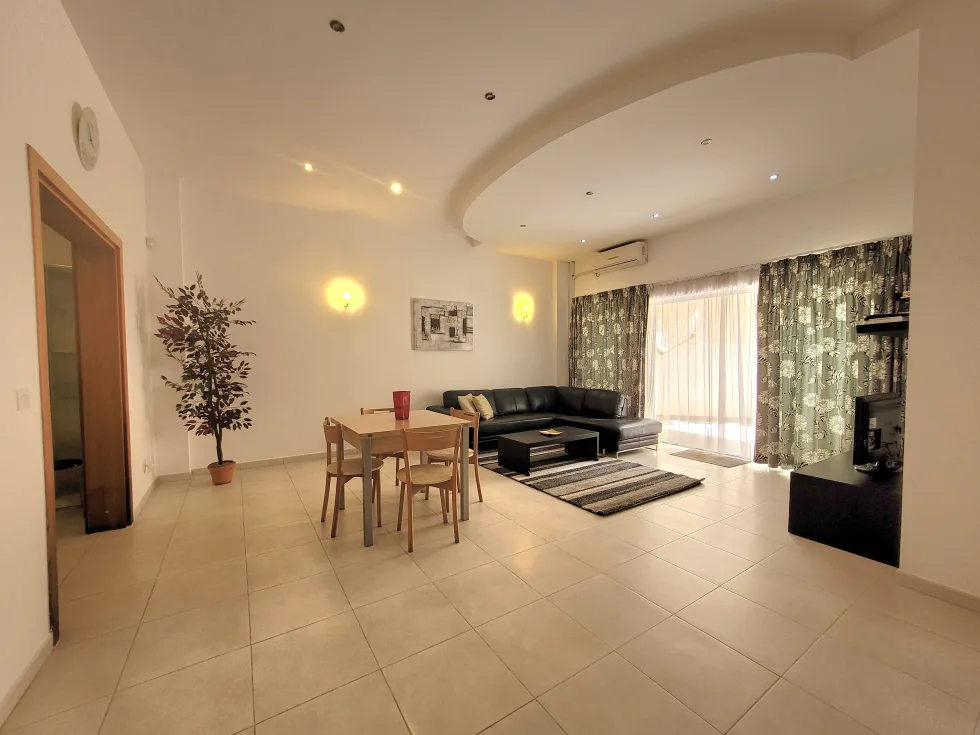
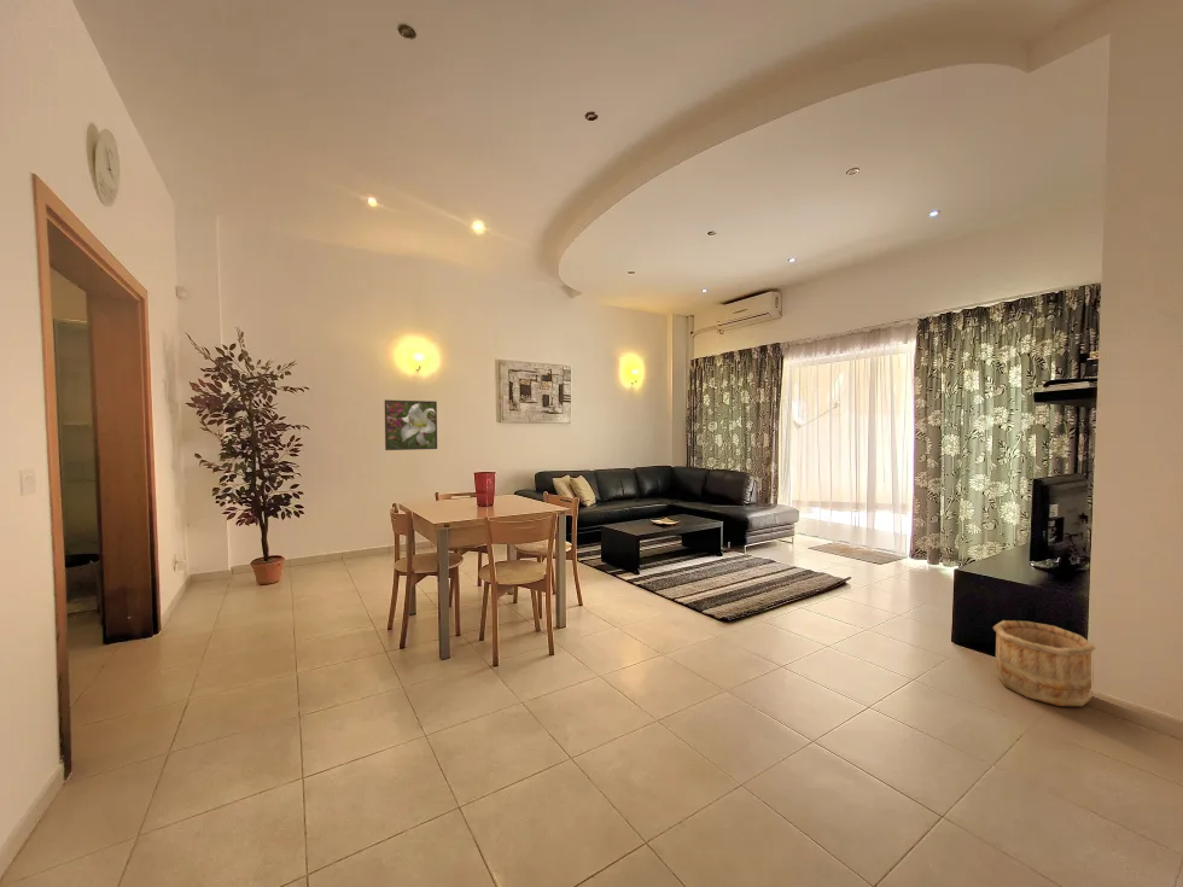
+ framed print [384,398,438,451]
+ wooden bucket [992,619,1096,707]
